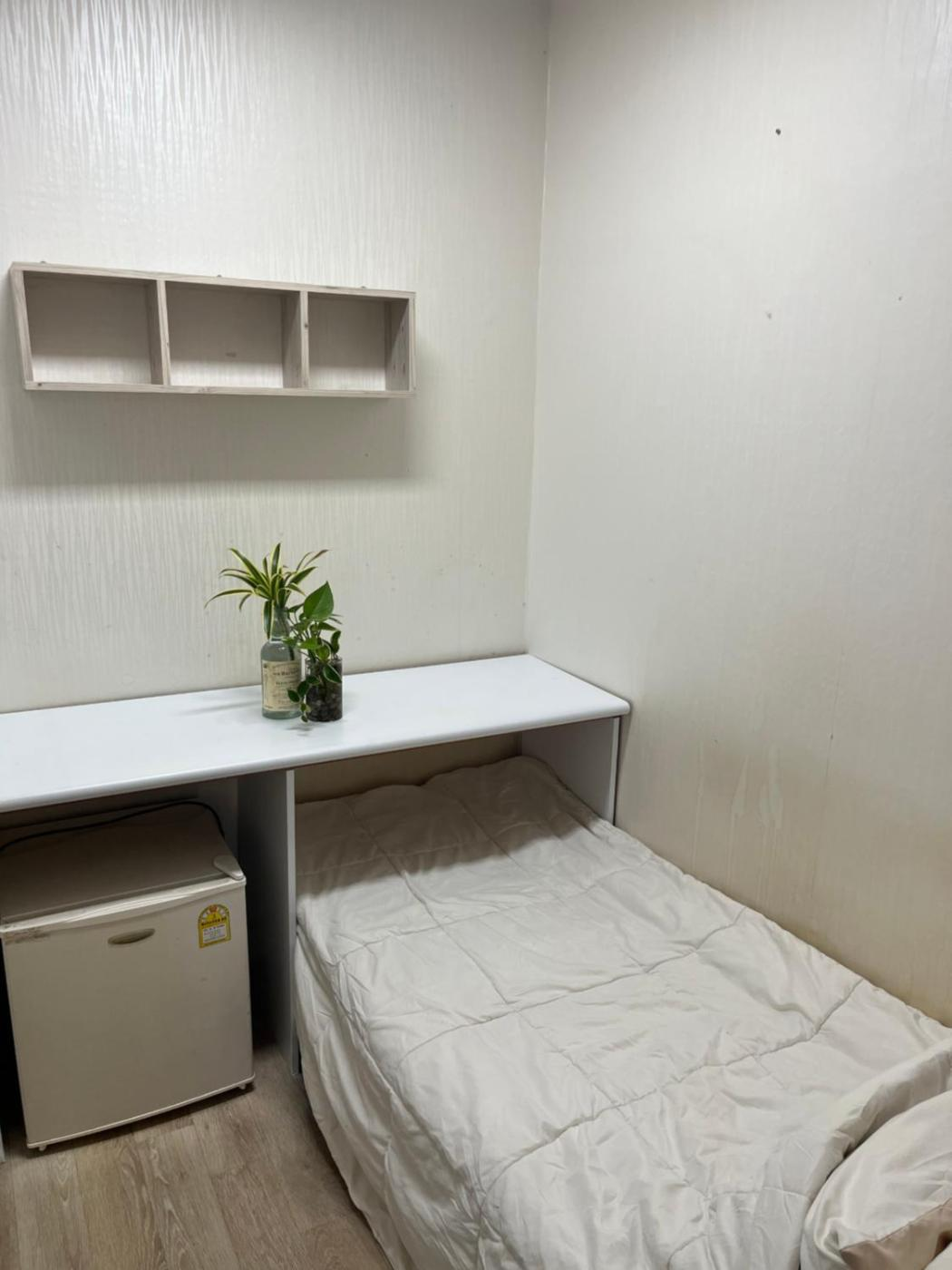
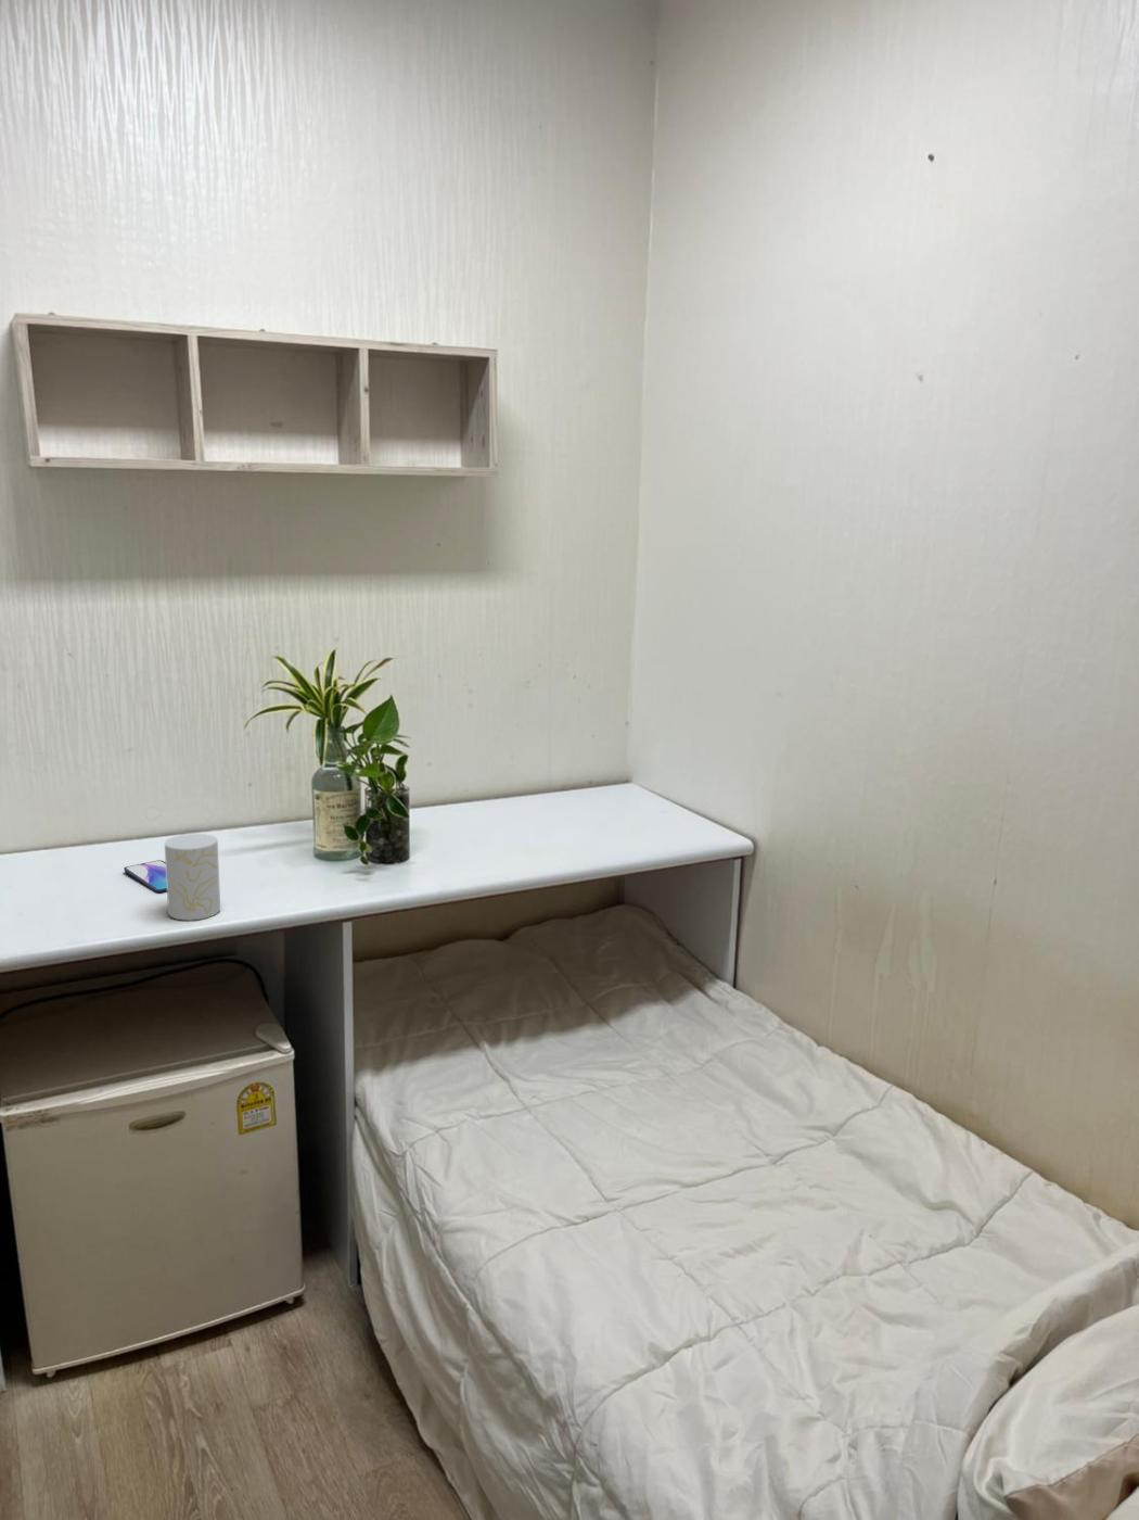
+ cup [164,833,221,922]
+ smartphone [122,859,168,894]
